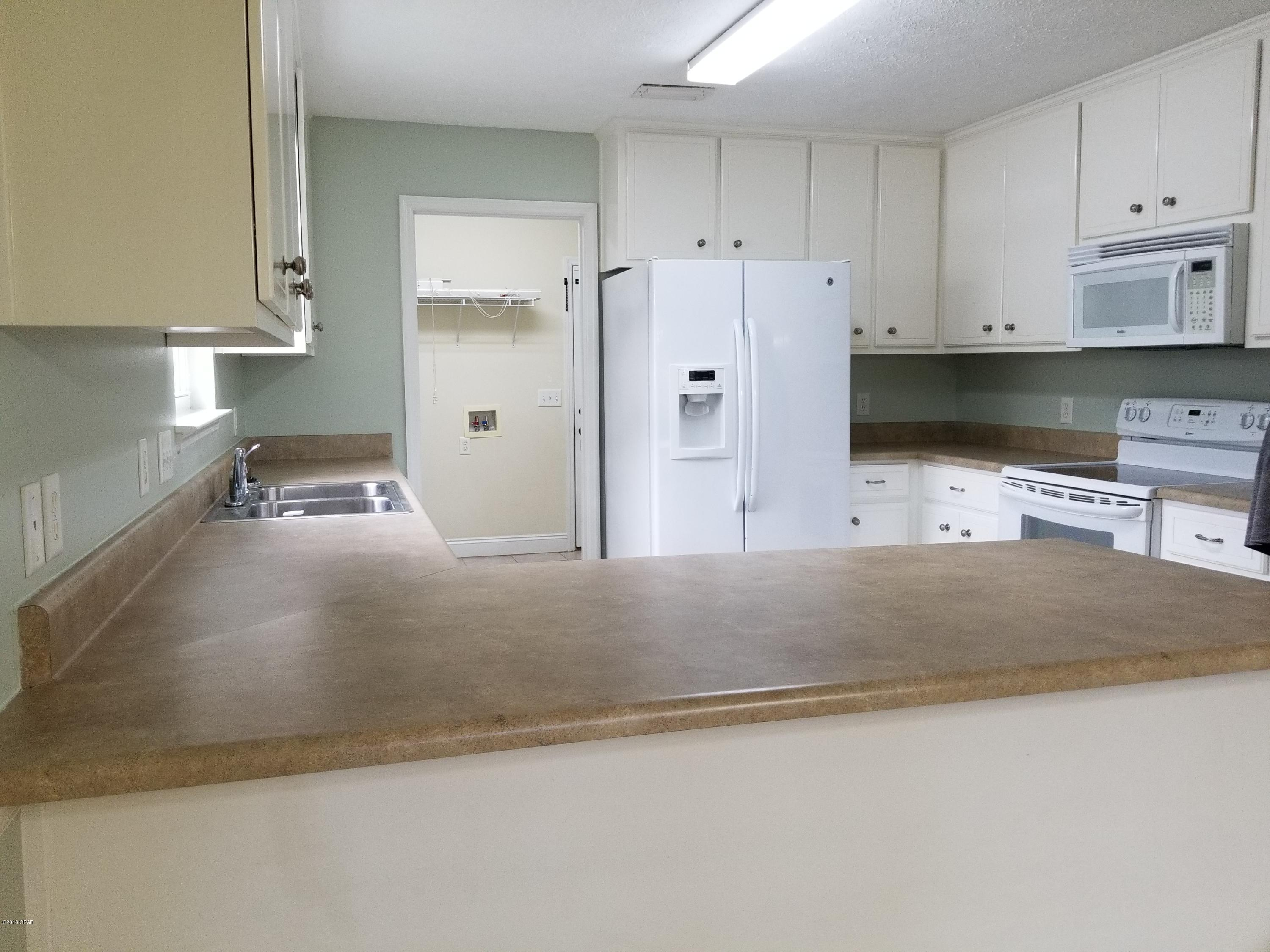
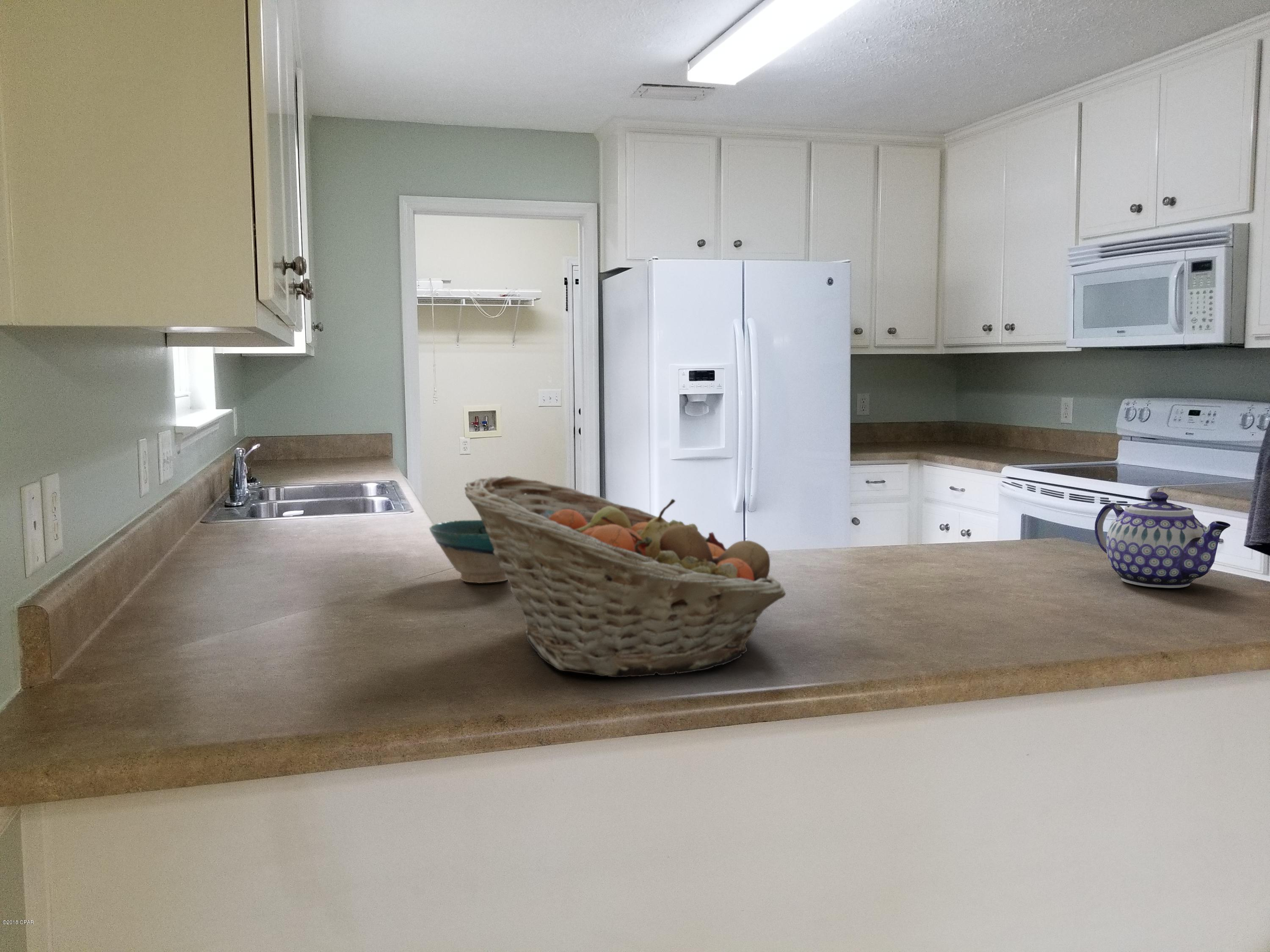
+ teapot [1094,491,1231,589]
+ bowl [429,520,508,583]
+ fruit basket [464,475,786,678]
